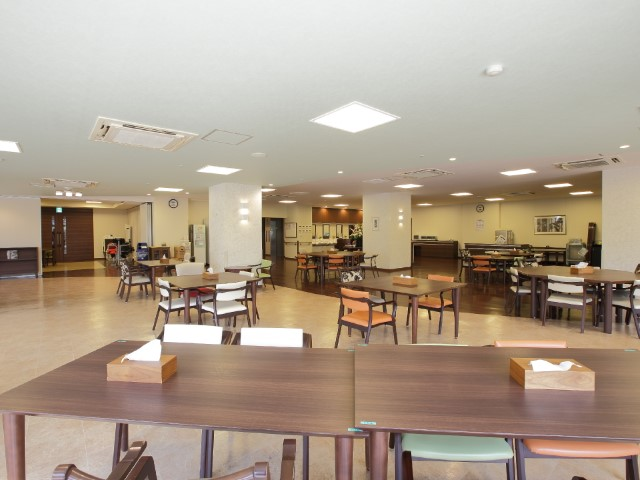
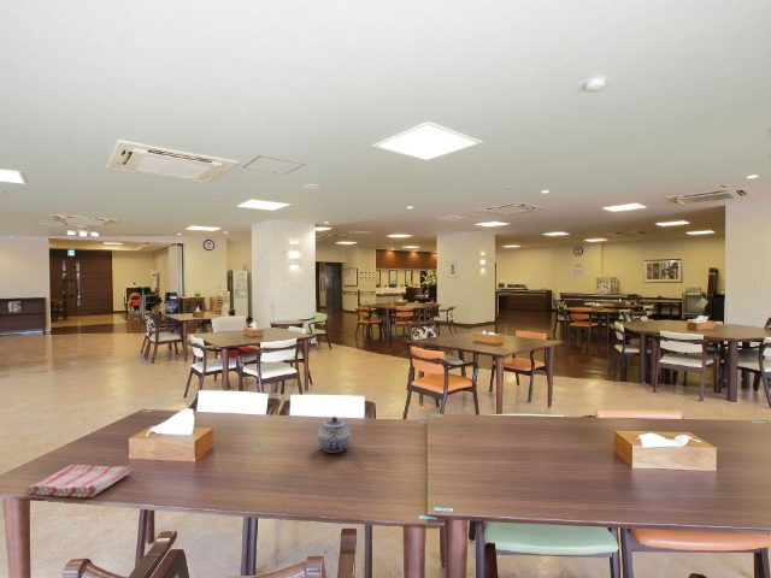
+ dish towel [24,464,133,499]
+ teapot [317,415,352,453]
